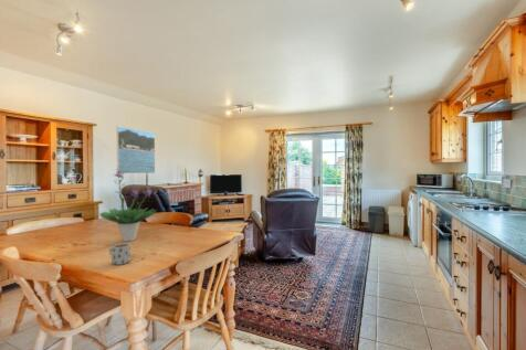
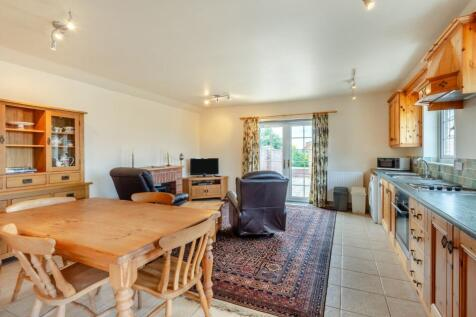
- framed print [116,125,156,174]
- potted plant [98,168,158,243]
- mug [108,242,132,266]
